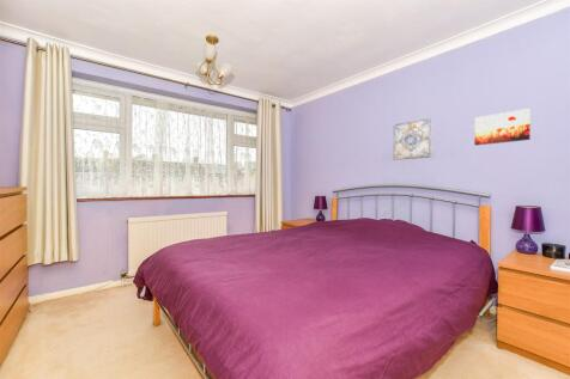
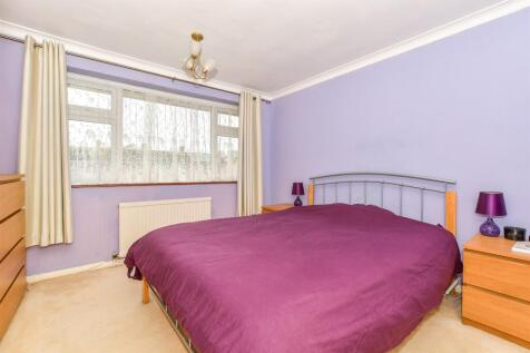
- wall art [473,108,532,146]
- wall art [393,116,433,161]
